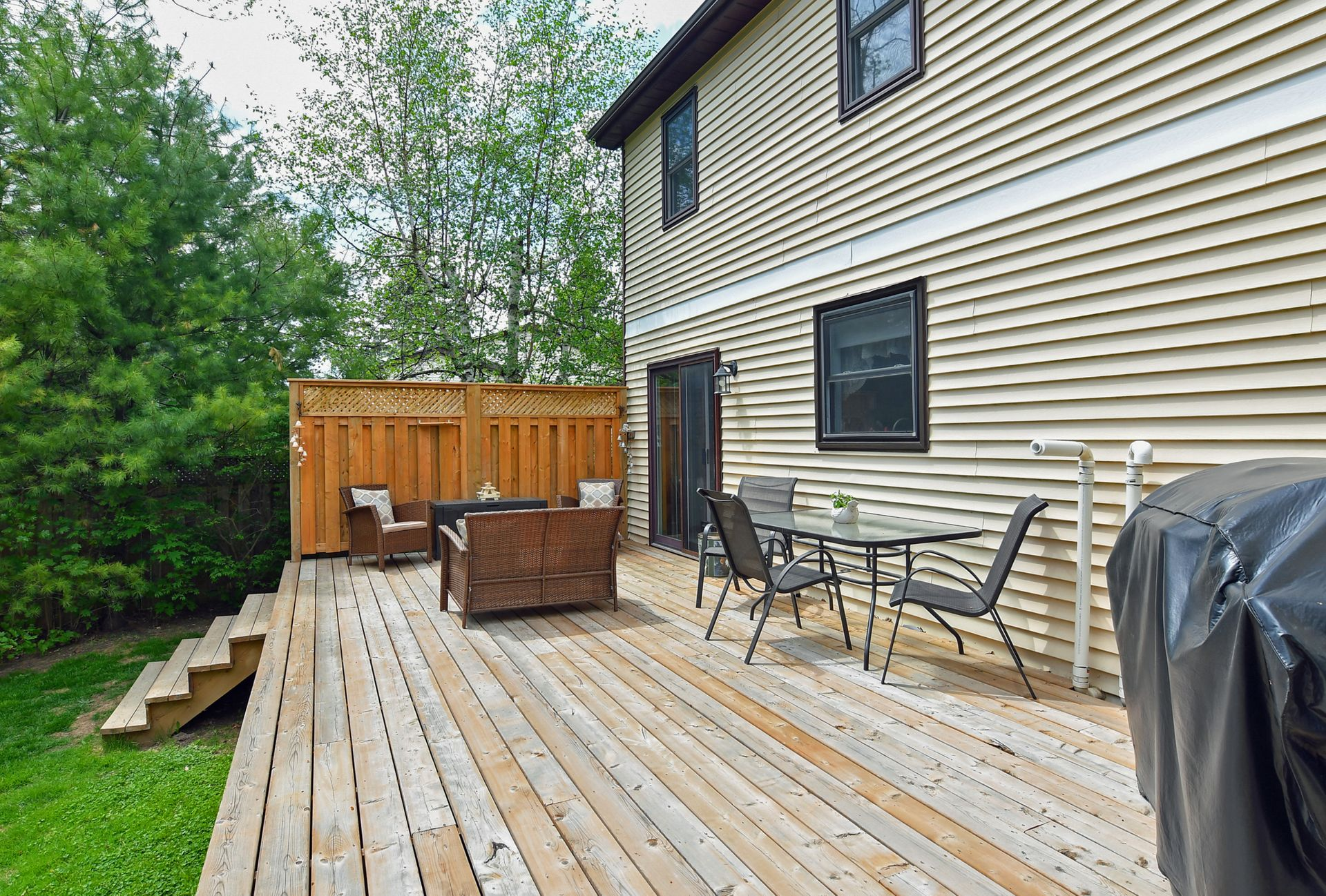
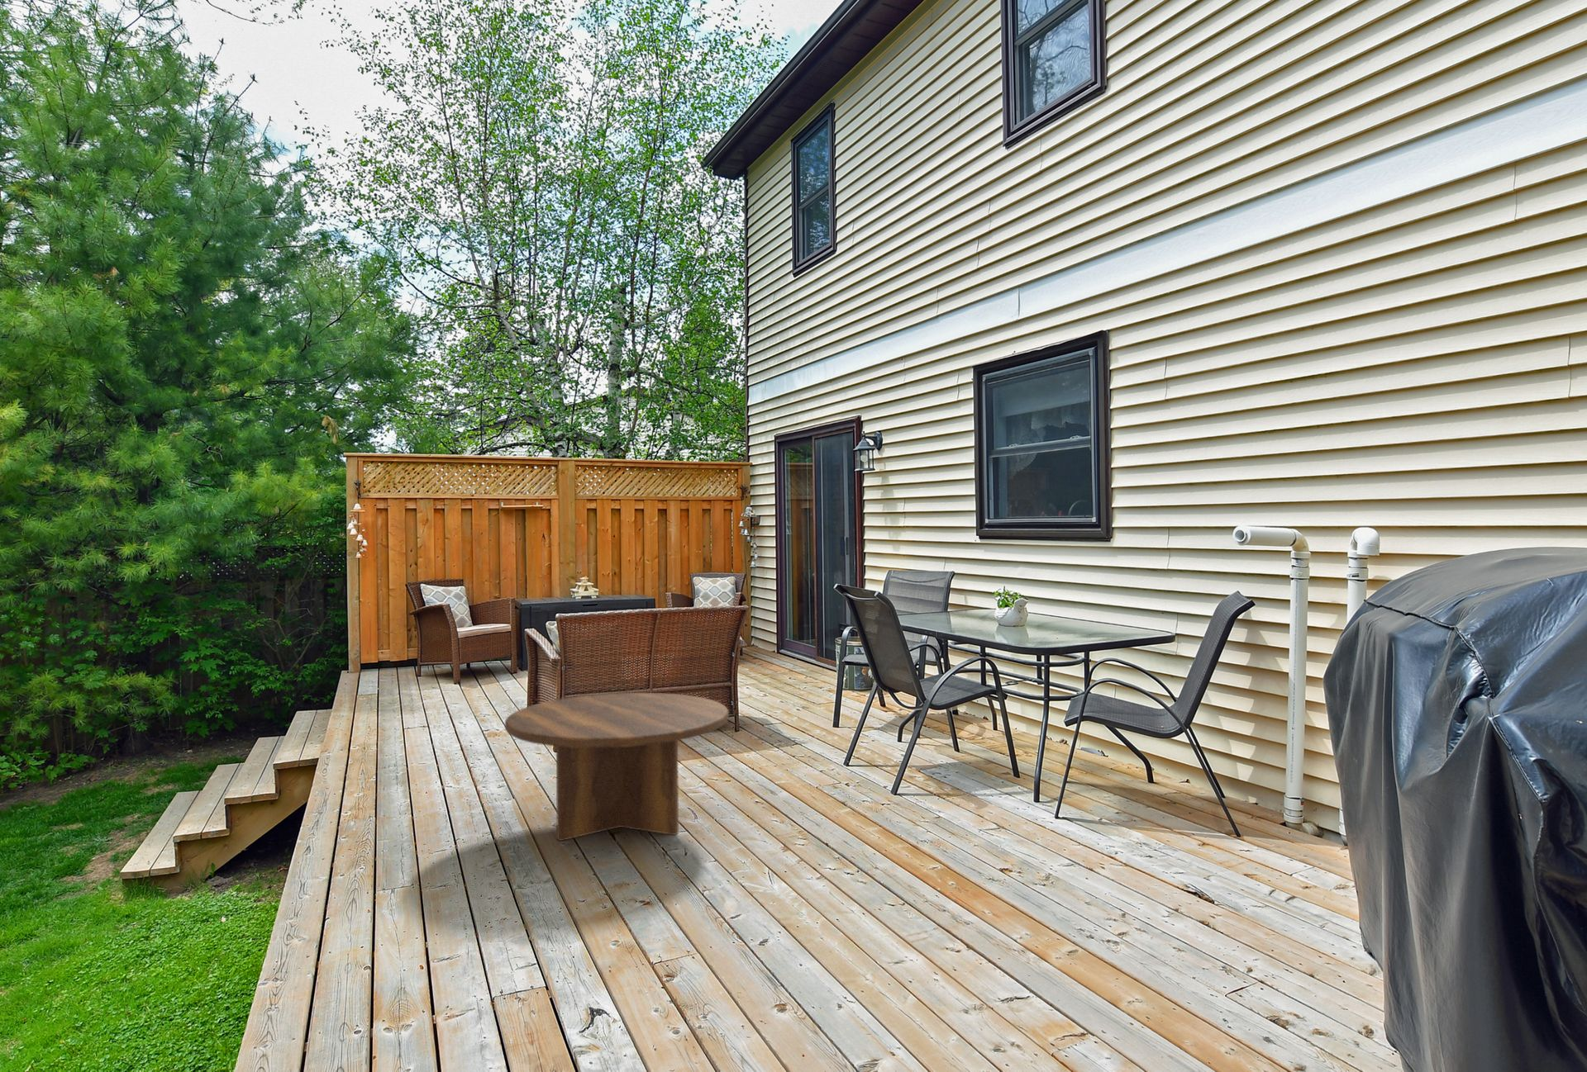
+ coffee table [504,692,730,841]
